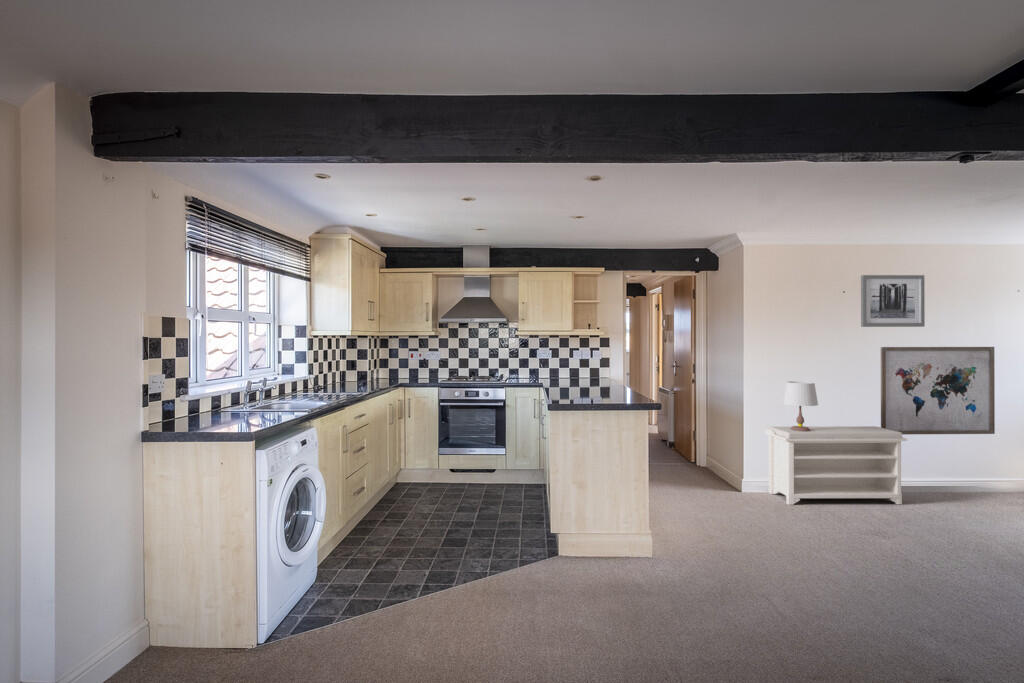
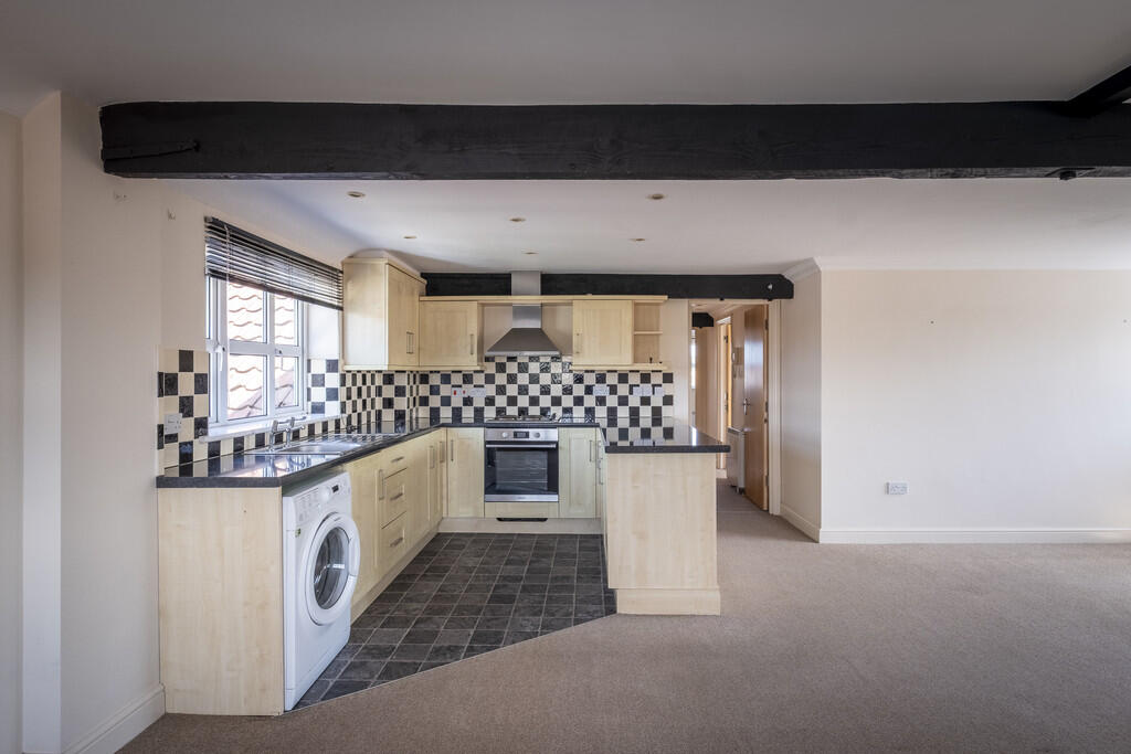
- wall art [880,346,996,435]
- table lamp [782,381,819,431]
- wall art [860,274,926,328]
- bench [764,425,908,506]
